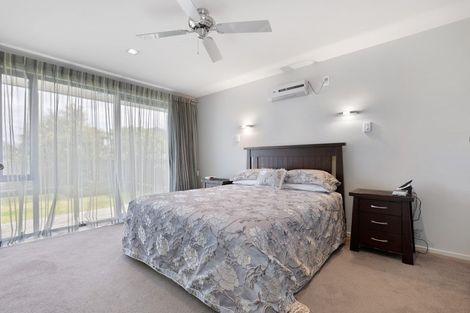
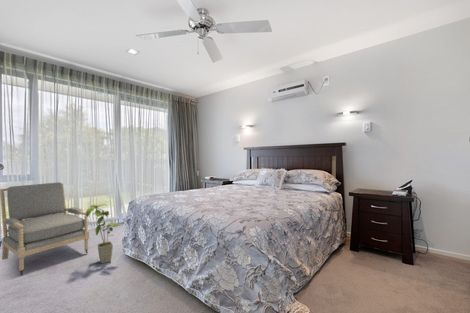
+ house plant [85,203,119,264]
+ armchair [0,181,90,276]
